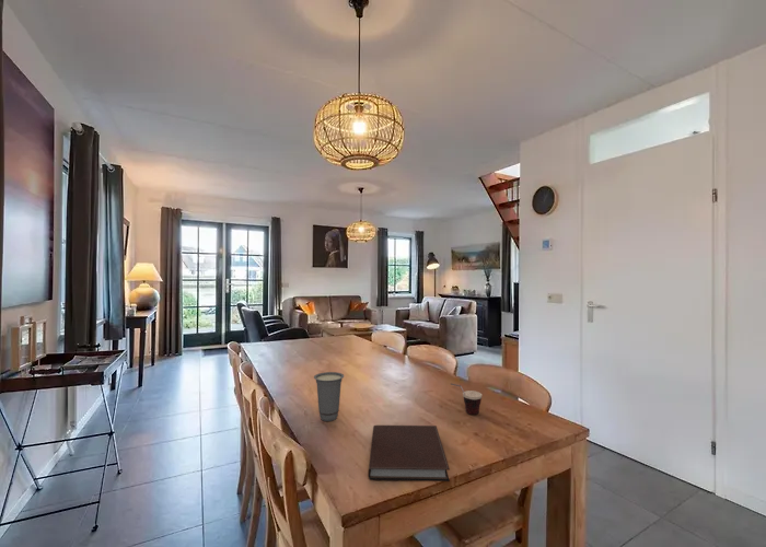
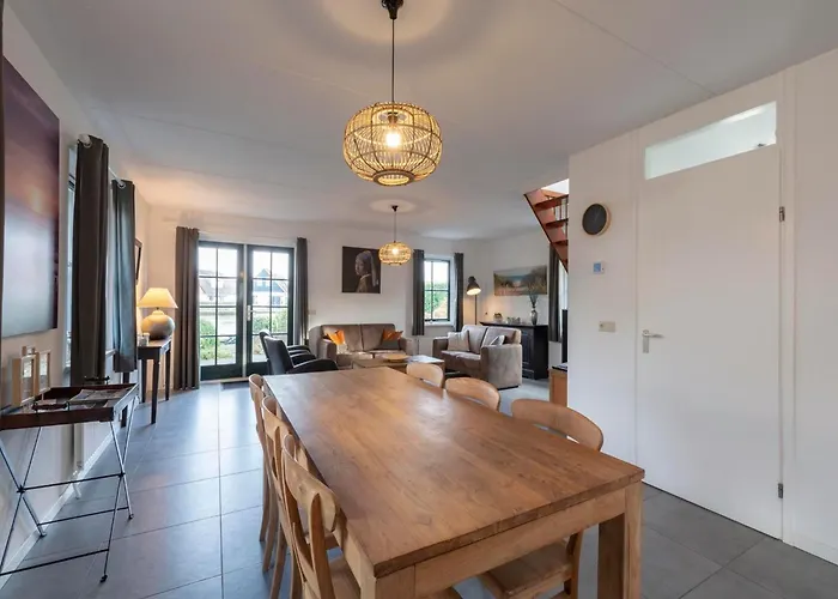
- cup [450,383,483,416]
- cup [313,371,345,422]
- notebook [368,424,451,482]
